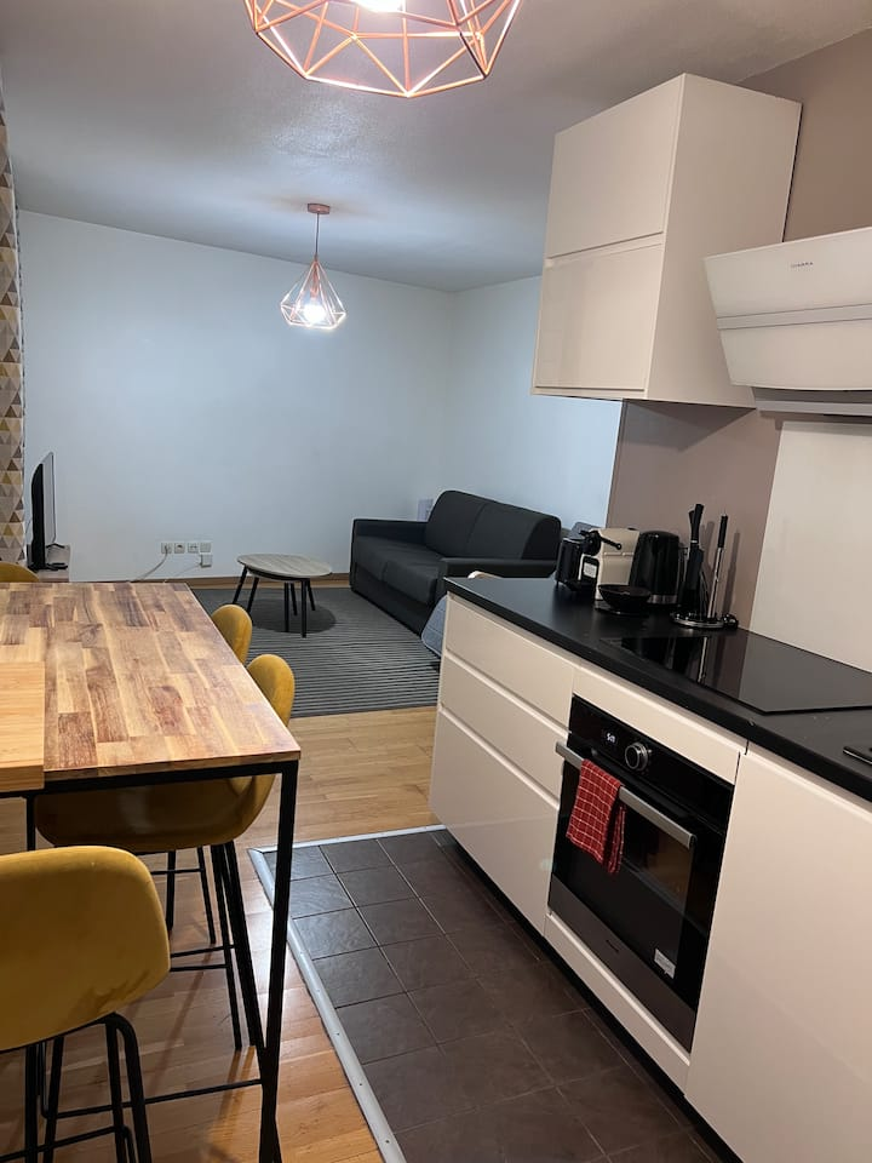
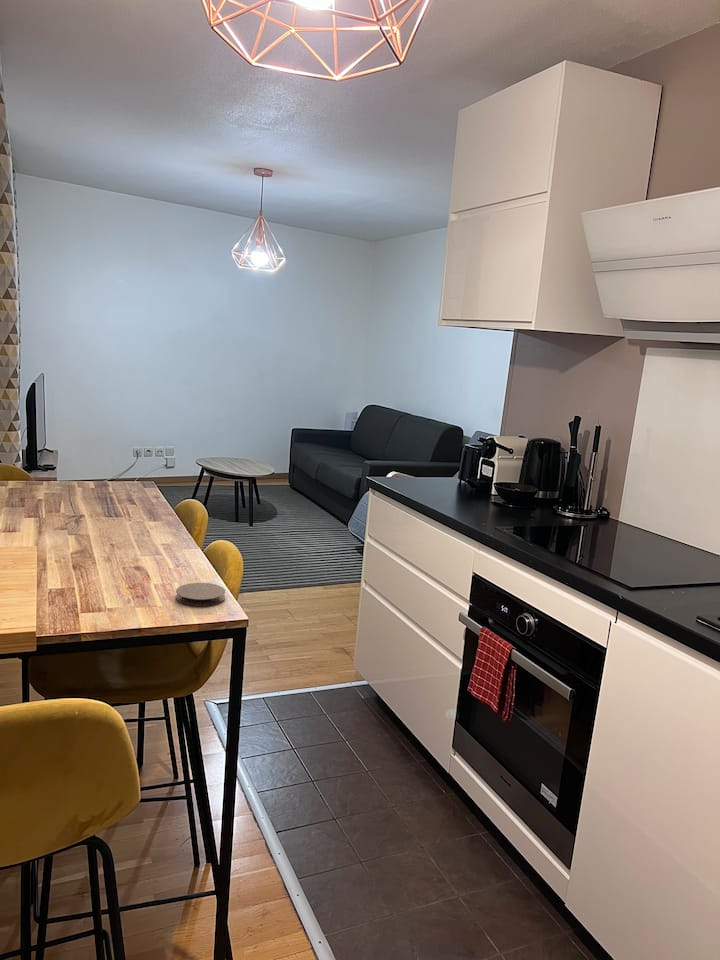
+ coaster [175,582,226,607]
